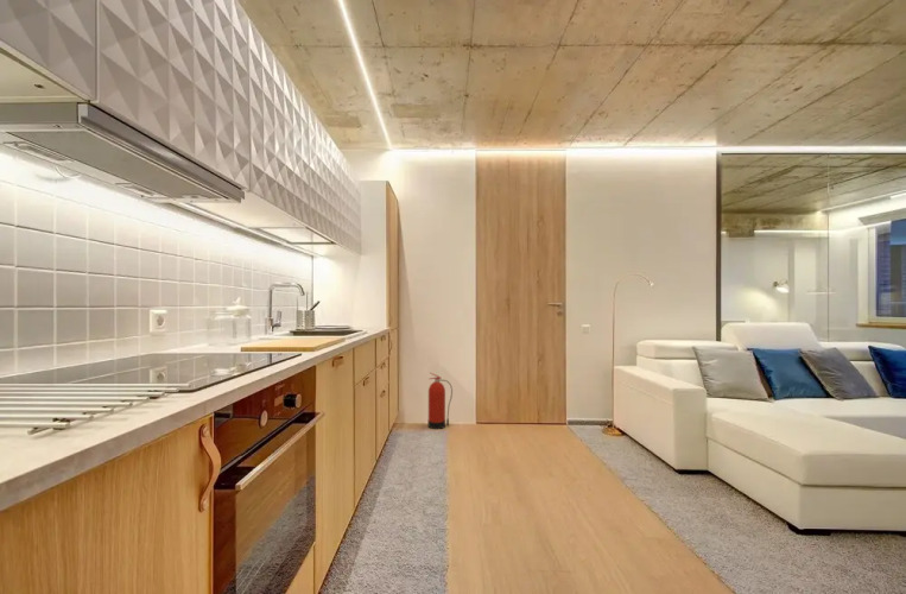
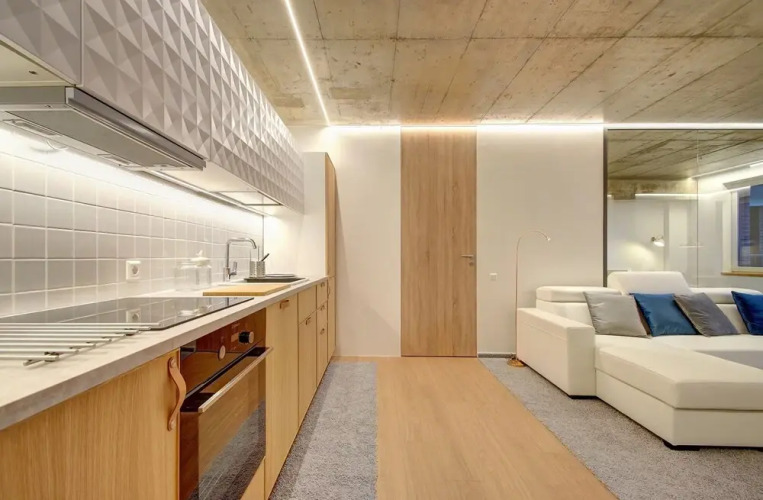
- fire extinguisher [426,372,454,430]
